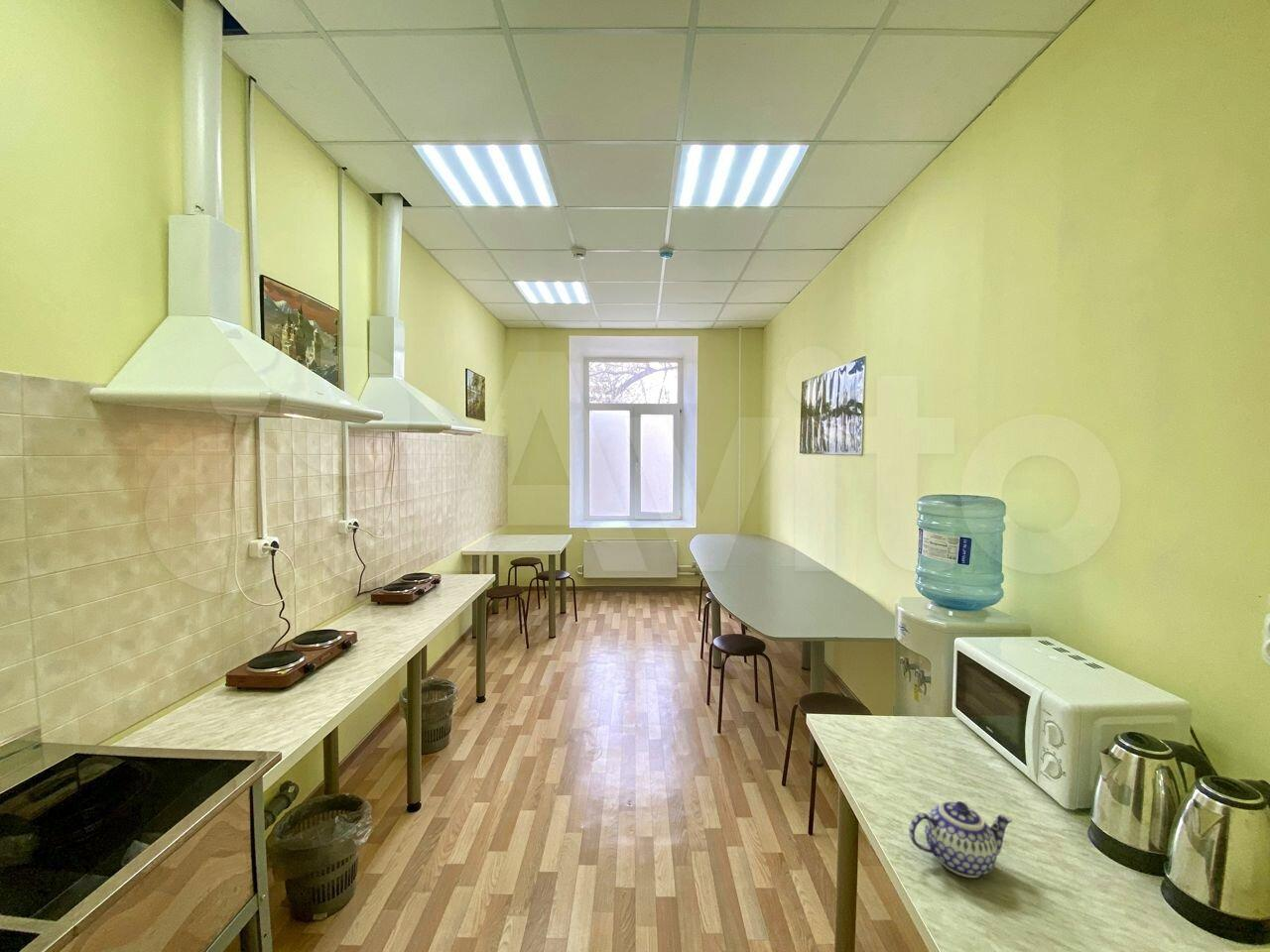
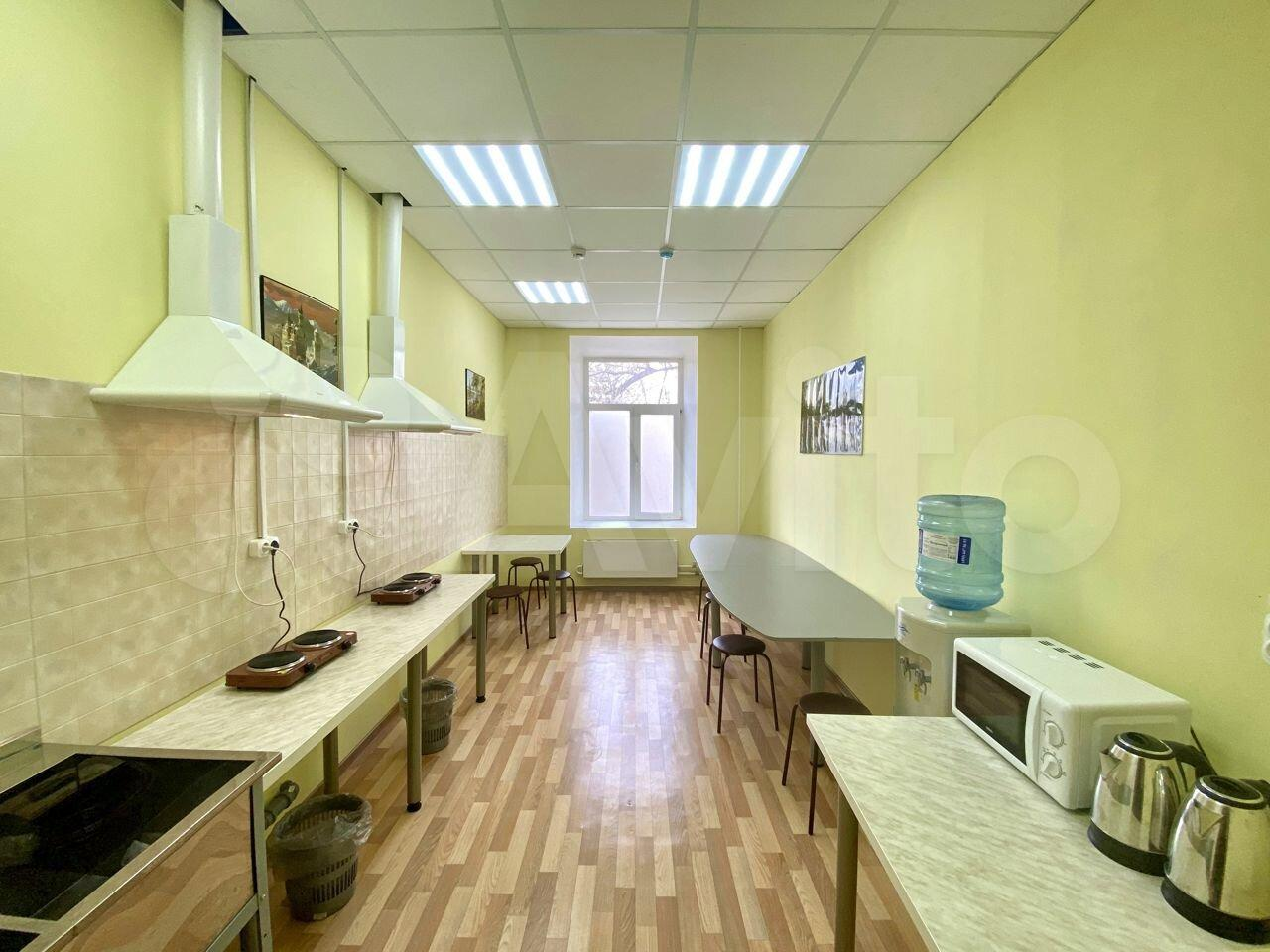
- teapot [908,800,1013,879]
